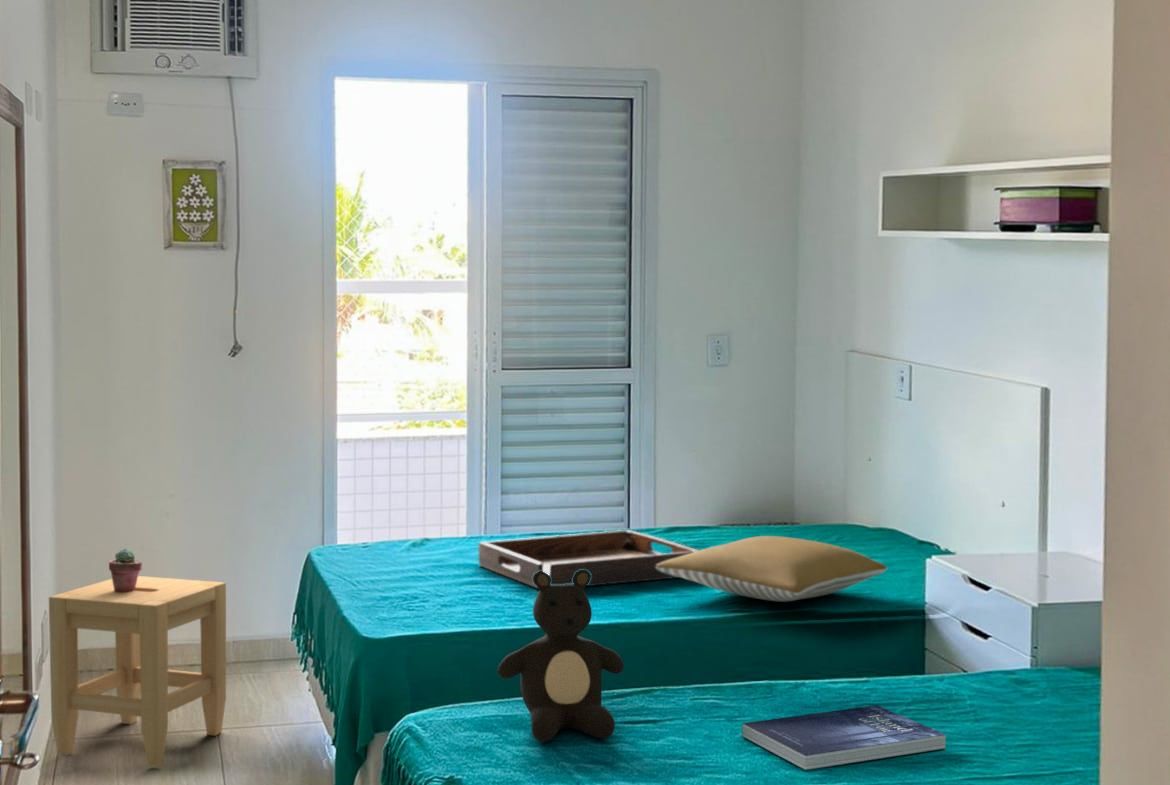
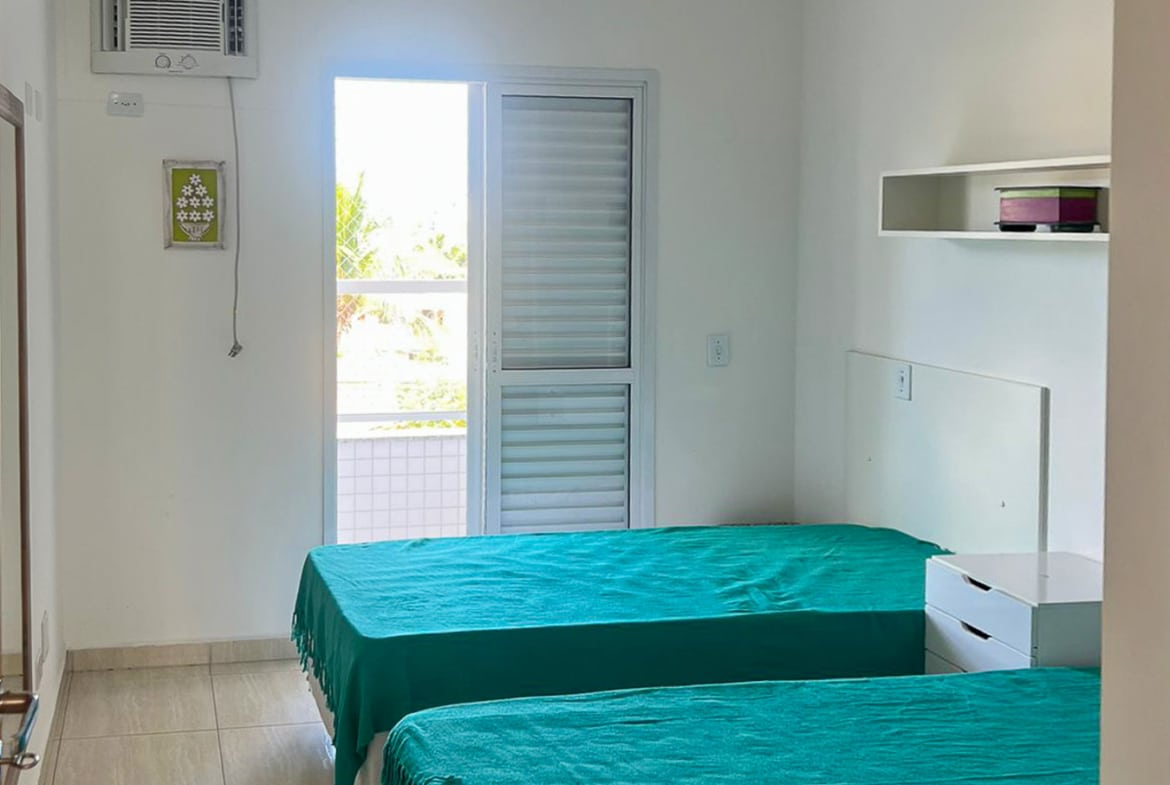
- potted succulent [108,548,143,592]
- serving tray [477,529,700,590]
- teddy bear [497,570,625,743]
- stool [48,575,227,767]
- pillow [656,535,888,603]
- book [741,704,947,771]
